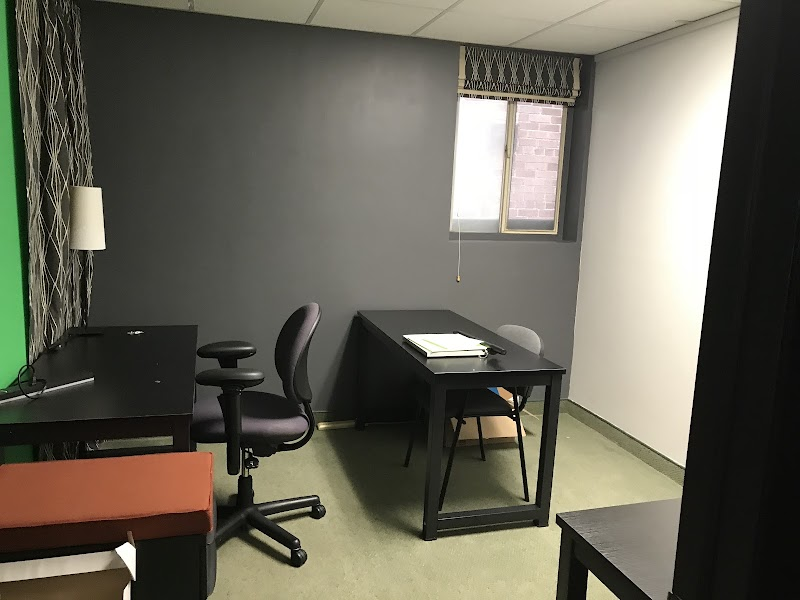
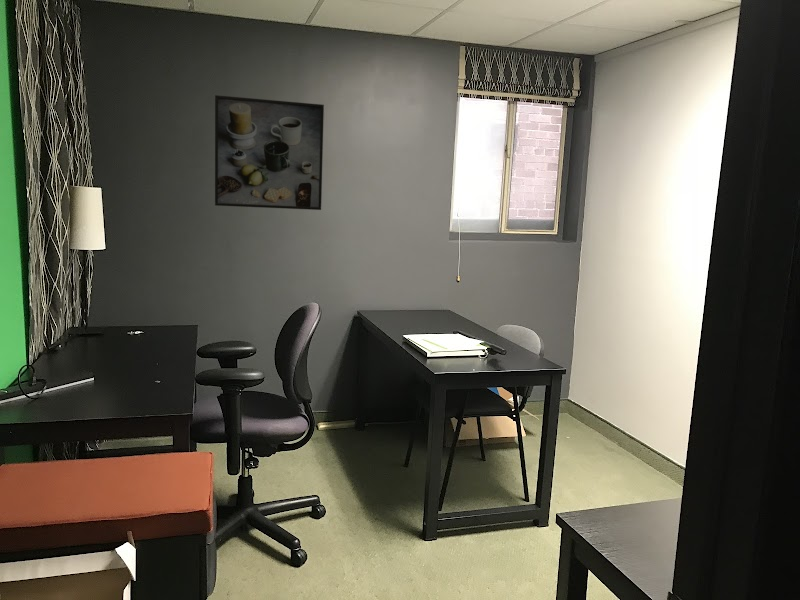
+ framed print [214,94,325,211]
